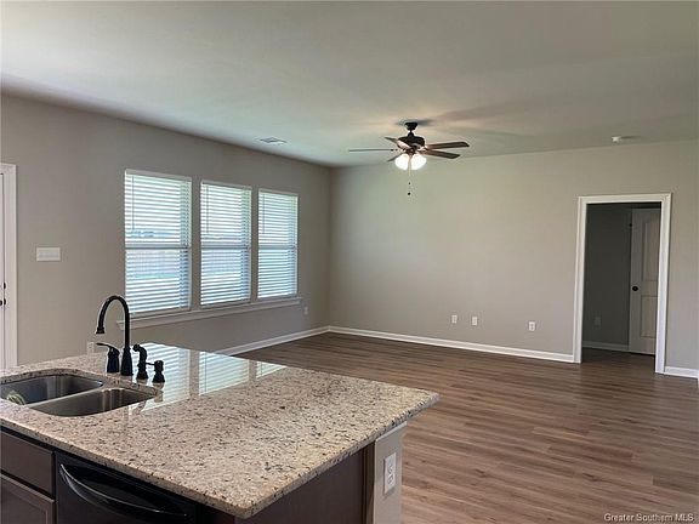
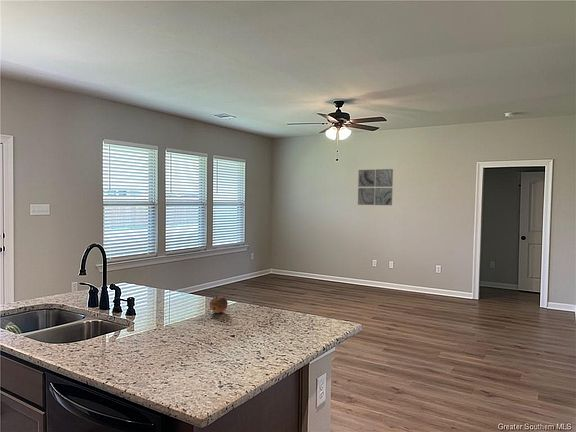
+ fruit [209,295,229,314]
+ wall art [357,168,394,206]
